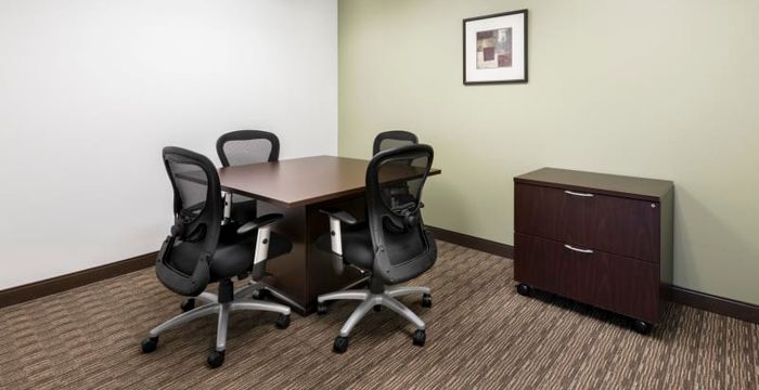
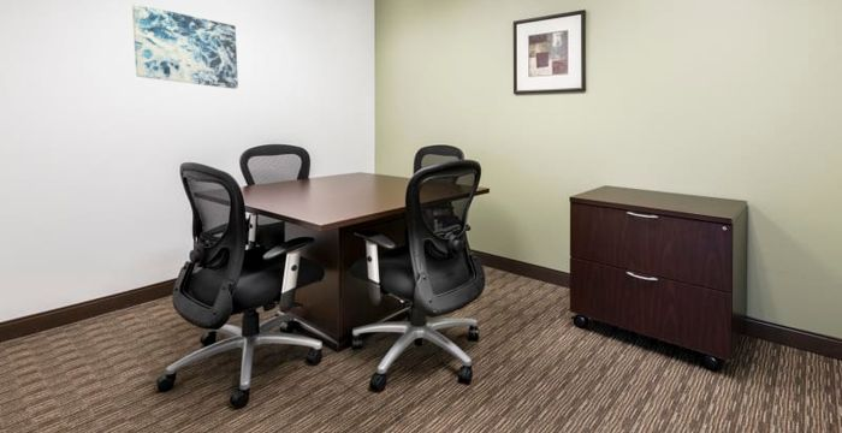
+ wall art [131,2,239,90]
